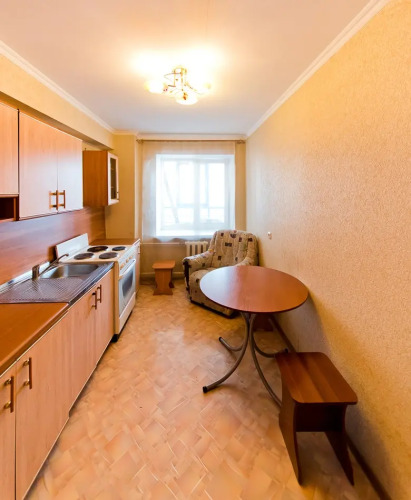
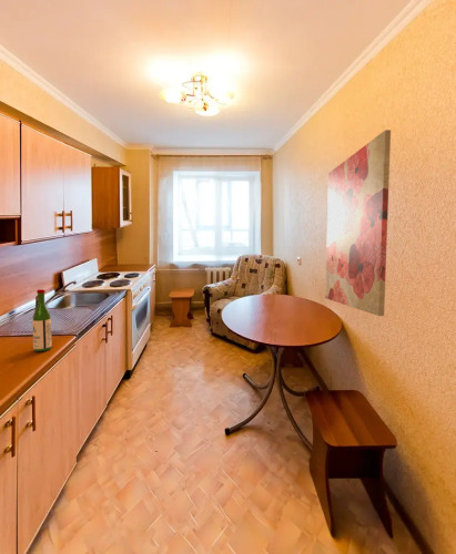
+ wall art [324,129,392,317]
+ wine bottle [31,288,52,352]
